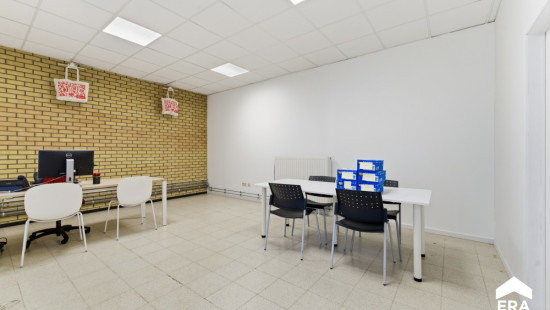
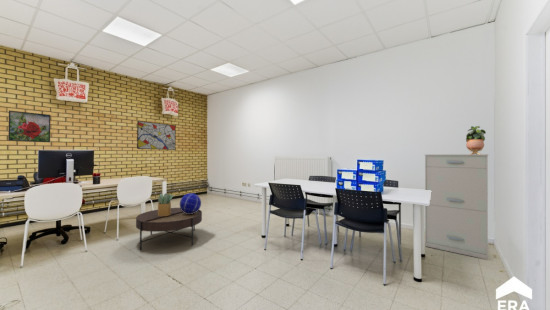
+ potted plant [465,125,487,154]
+ filing cabinet [424,153,489,261]
+ coffee table [135,207,203,251]
+ decorative sphere [179,192,202,214]
+ potted plant [156,192,174,216]
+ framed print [7,109,51,143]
+ wall art [136,120,177,151]
